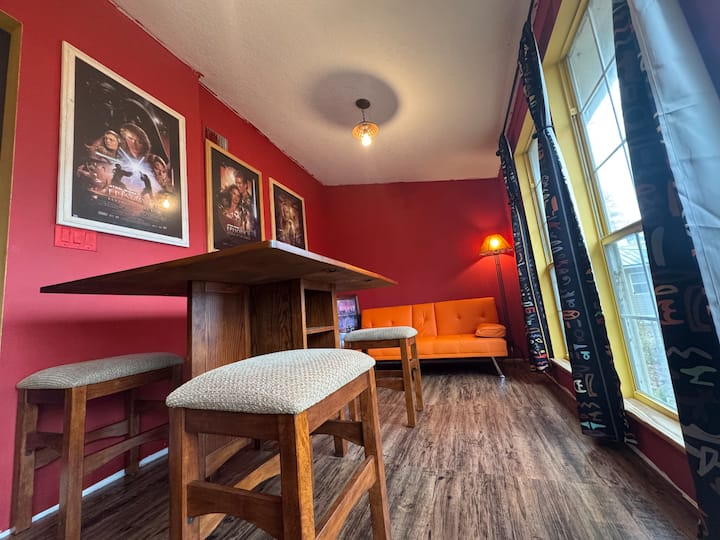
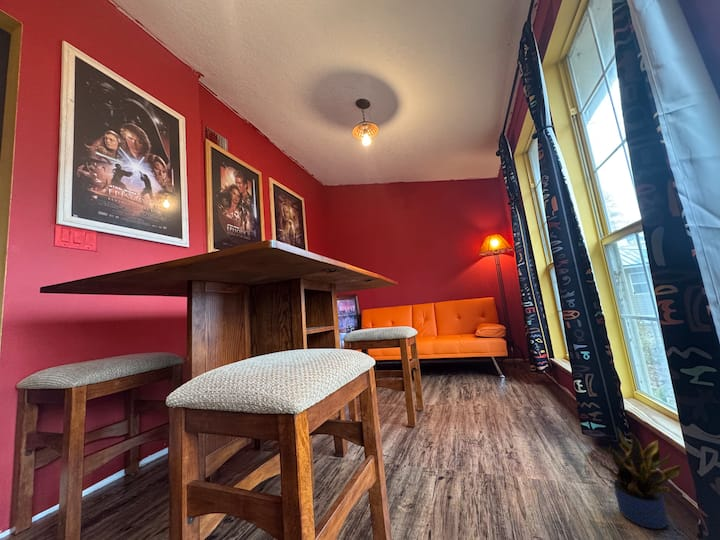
+ potted plant [598,426,682,530]
